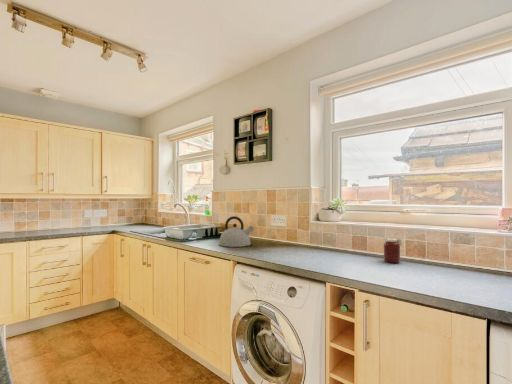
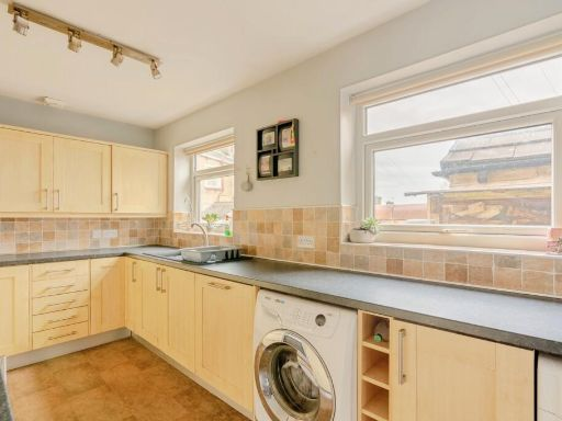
- kettle [218,215,255,248]
- jar [383,237,403,264]
